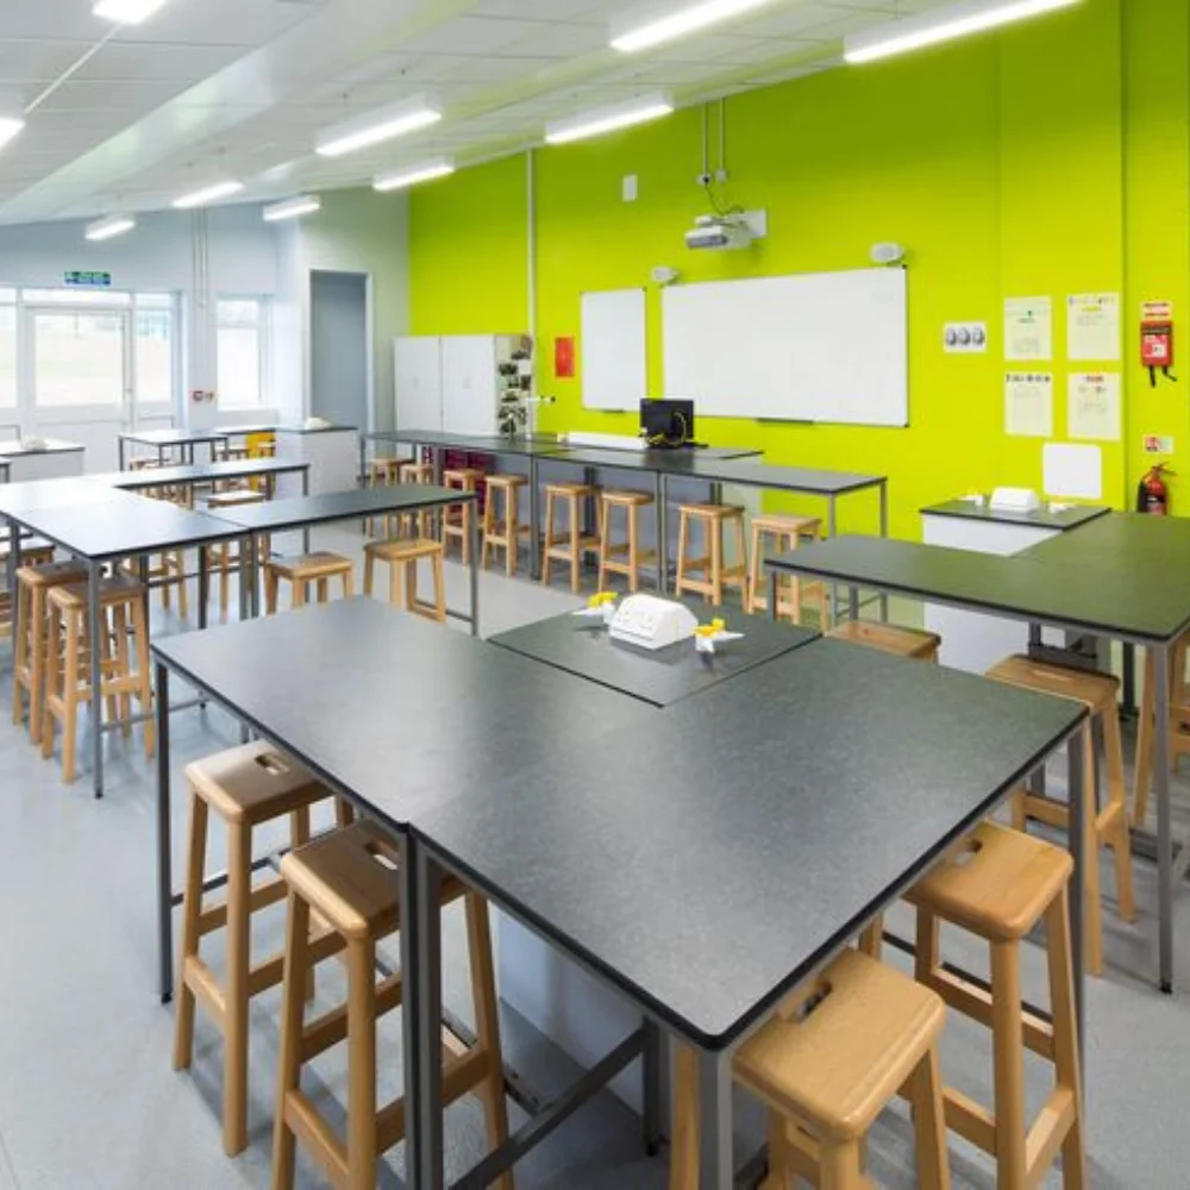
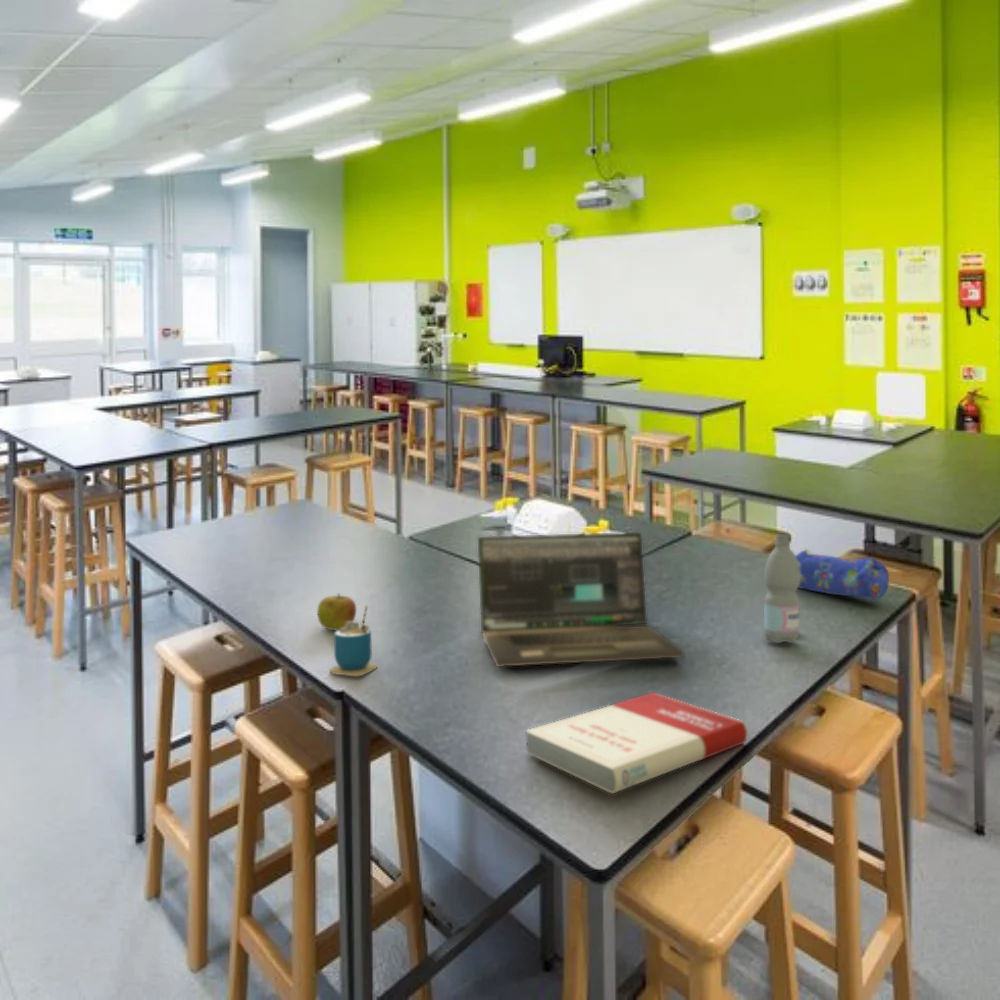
+ water bottle [763,533,801,644]
+ book [525,692,749,795]
+ laptop [477,531,685,668]
+ apple [316,592,357,631]
+ cup [328,605,378,677]
+ pencil case [795,548,890,601]
